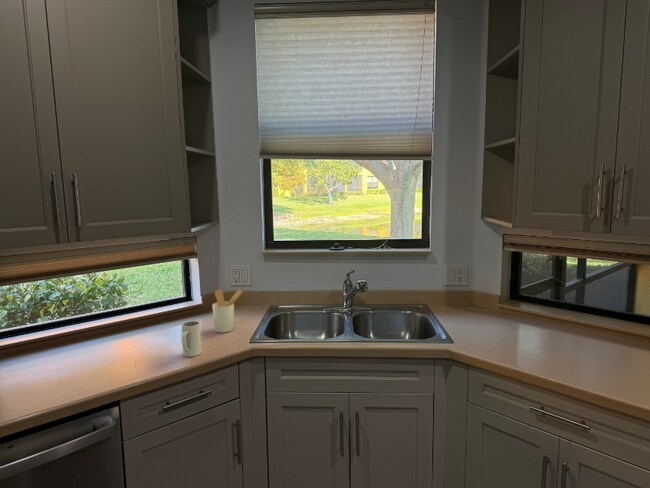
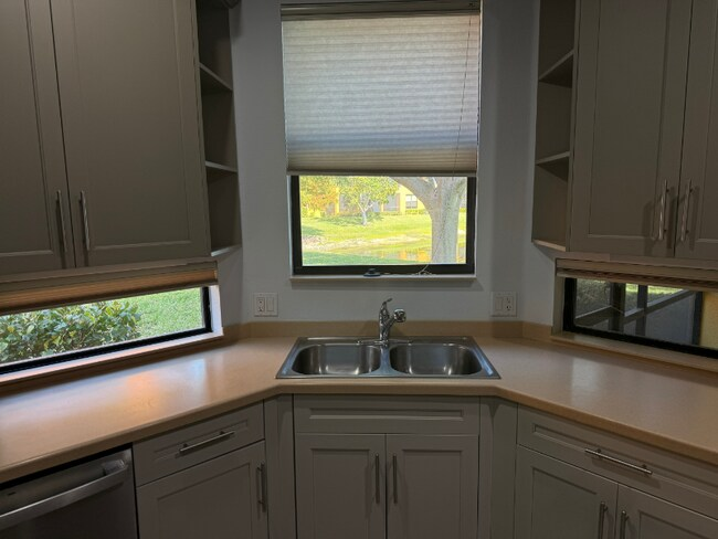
- utensil holder [211,288,243,334]
- mug [181,320,202,358]
